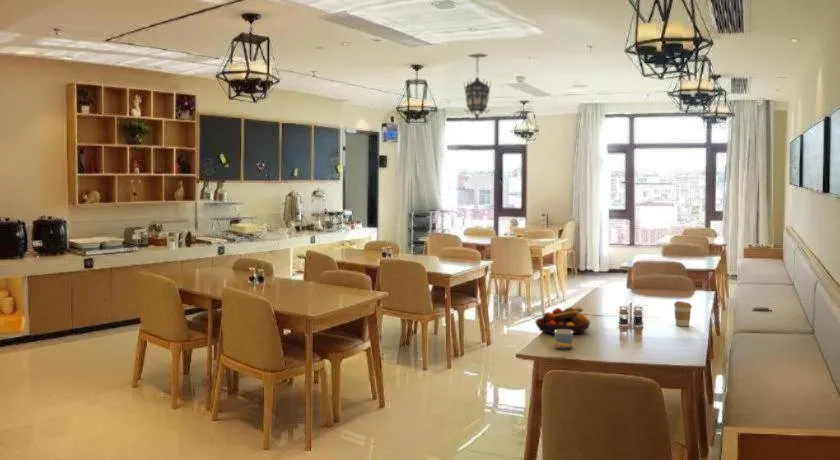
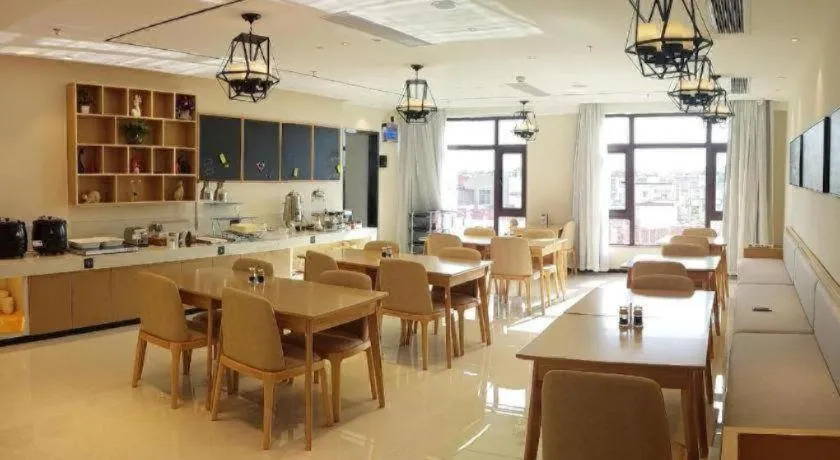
- mug [554,330,574,350]
- coffee cup [673,300,693,327]
- hanging lantern [462,52,492,120]
- fruit bowl [534,306,591,335]
